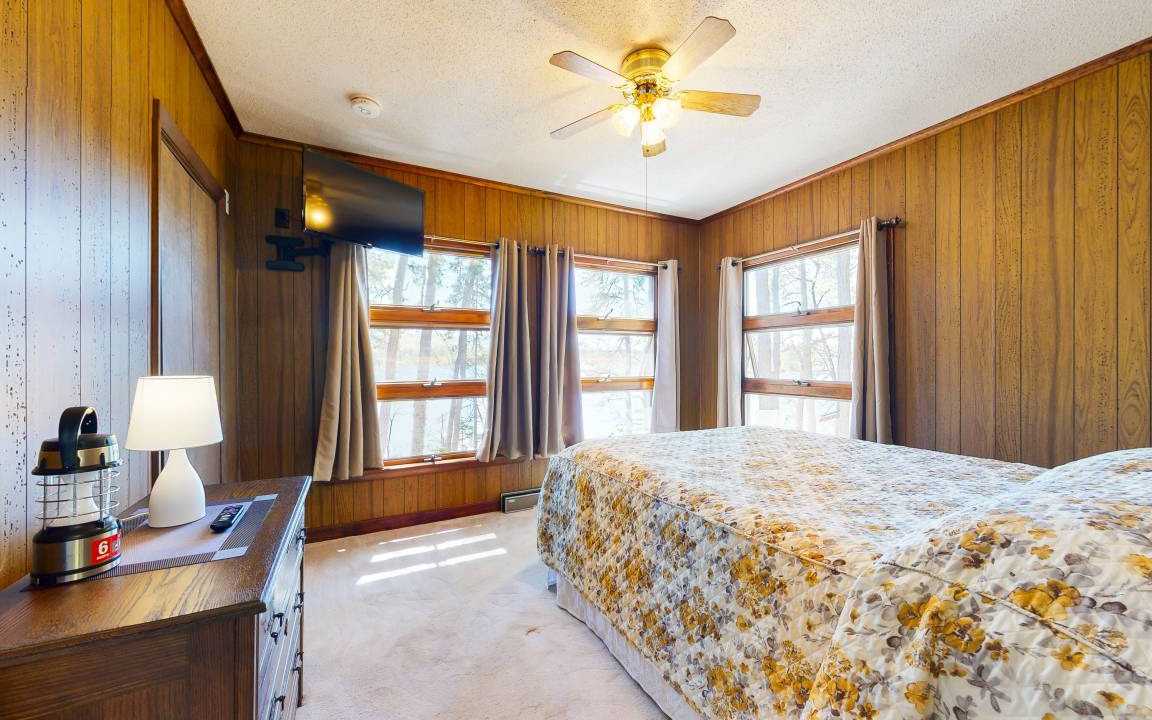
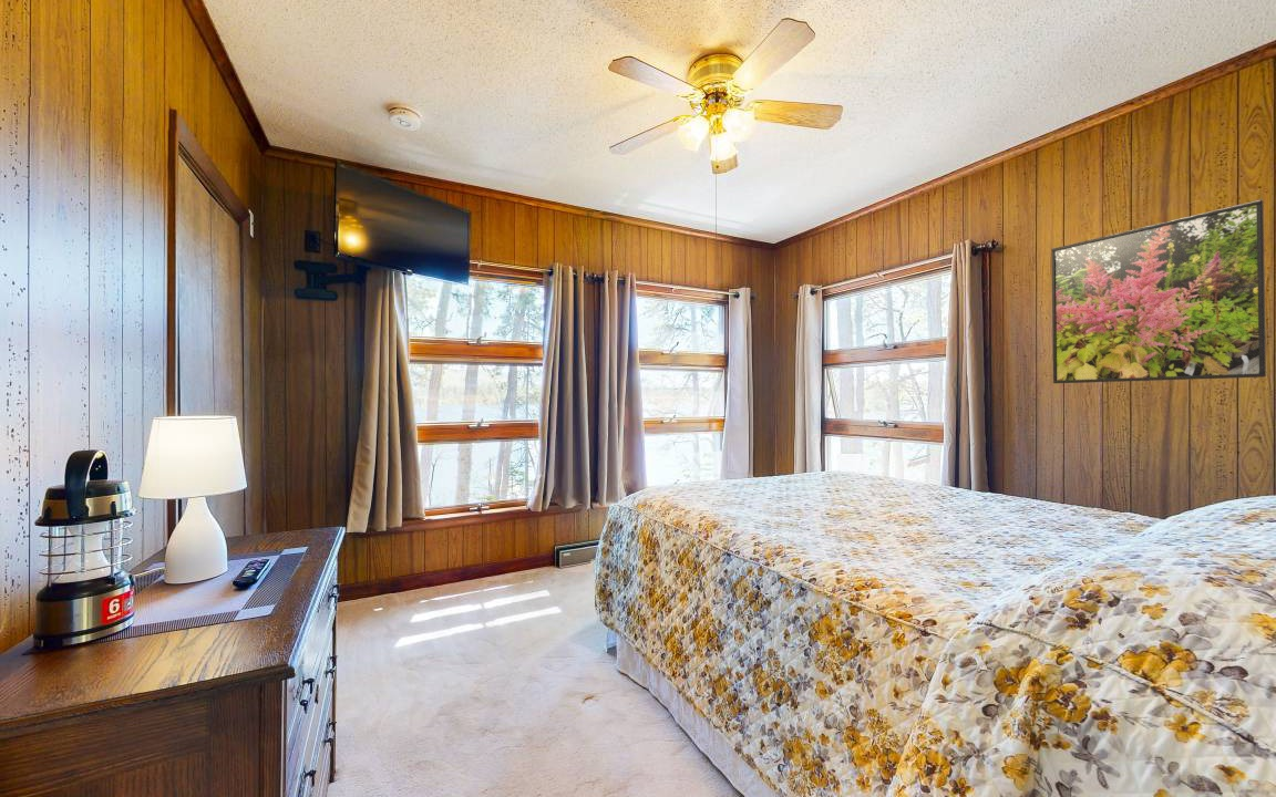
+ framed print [1050,199,1267,384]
